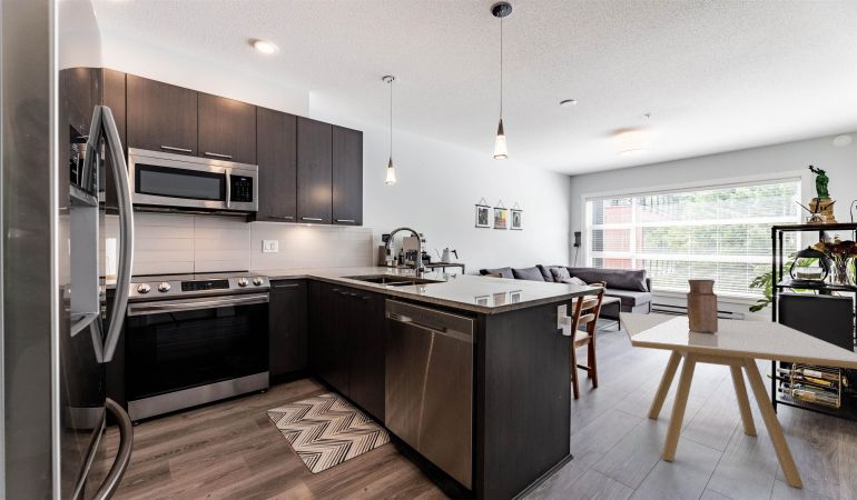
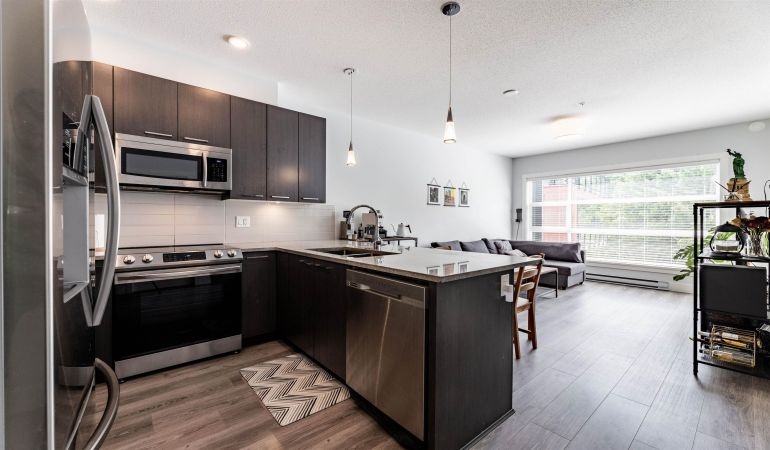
- vase [686,278,719,332]
- dining table [619,311,857,489]
